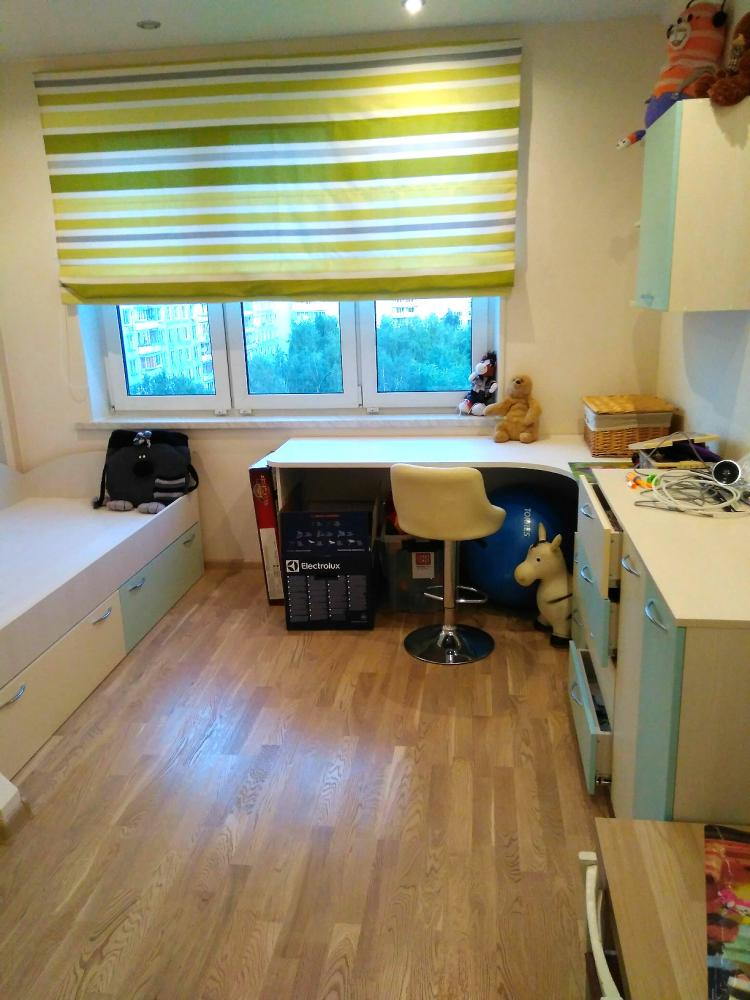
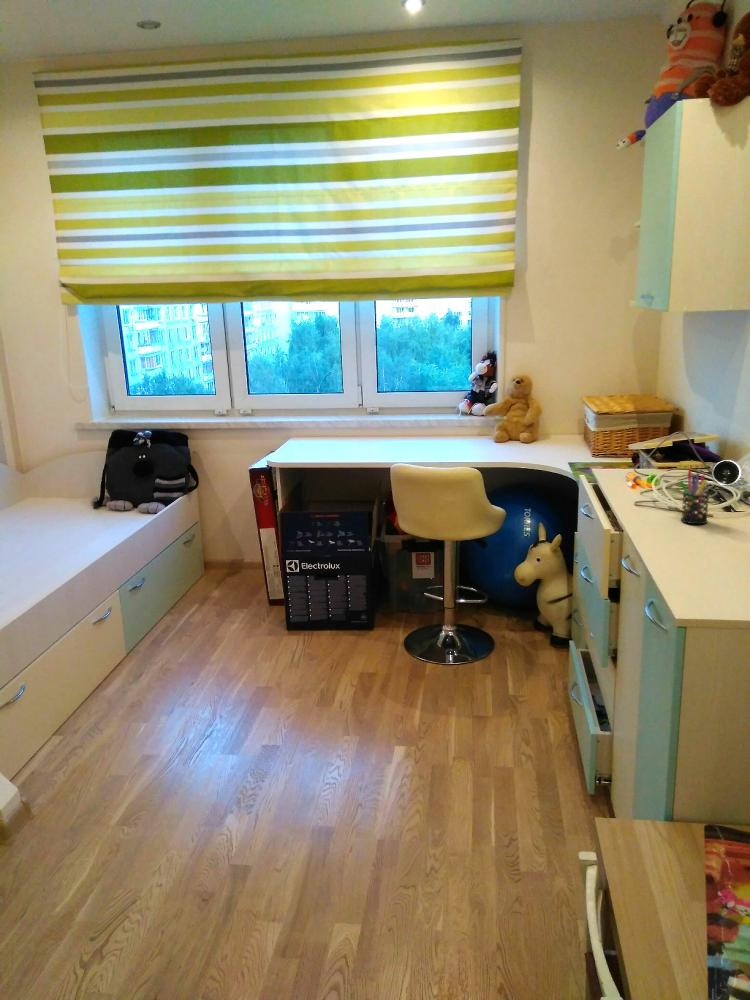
+ pen holder [678,468,711,525]
